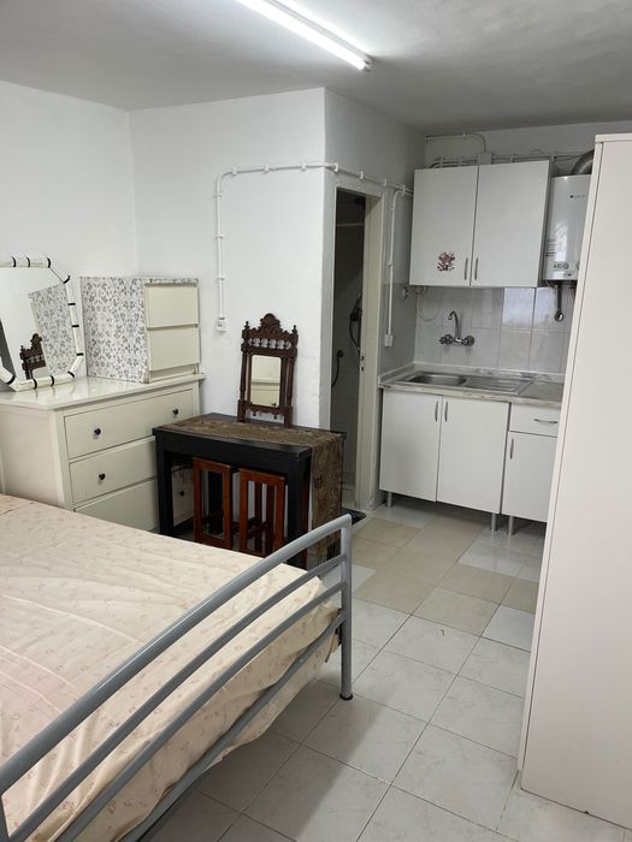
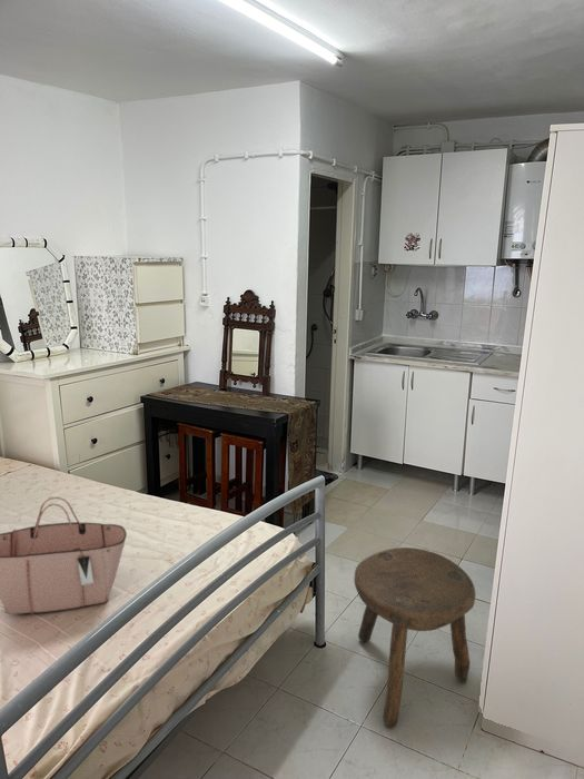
+ tote bag [0,496,128,615]
+ stool [353,546,476,728]
